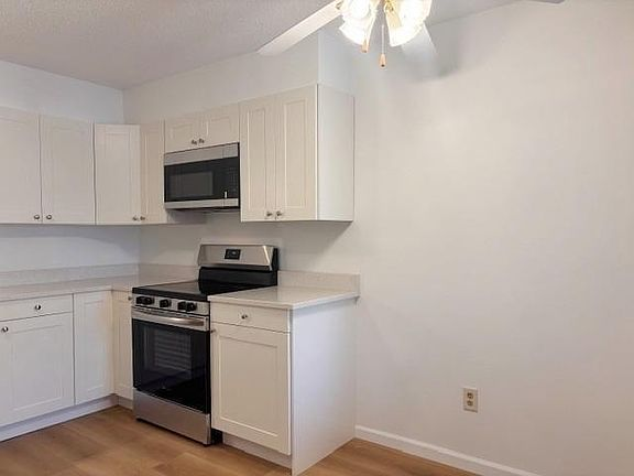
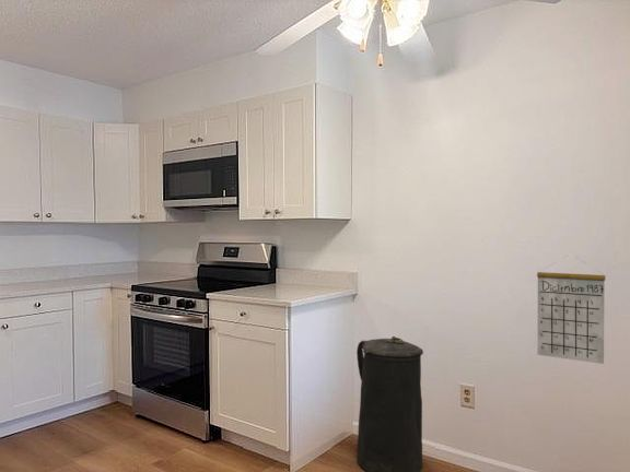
+ trash can [355,335,424,472]
+ calendar [536,255,606,365]
